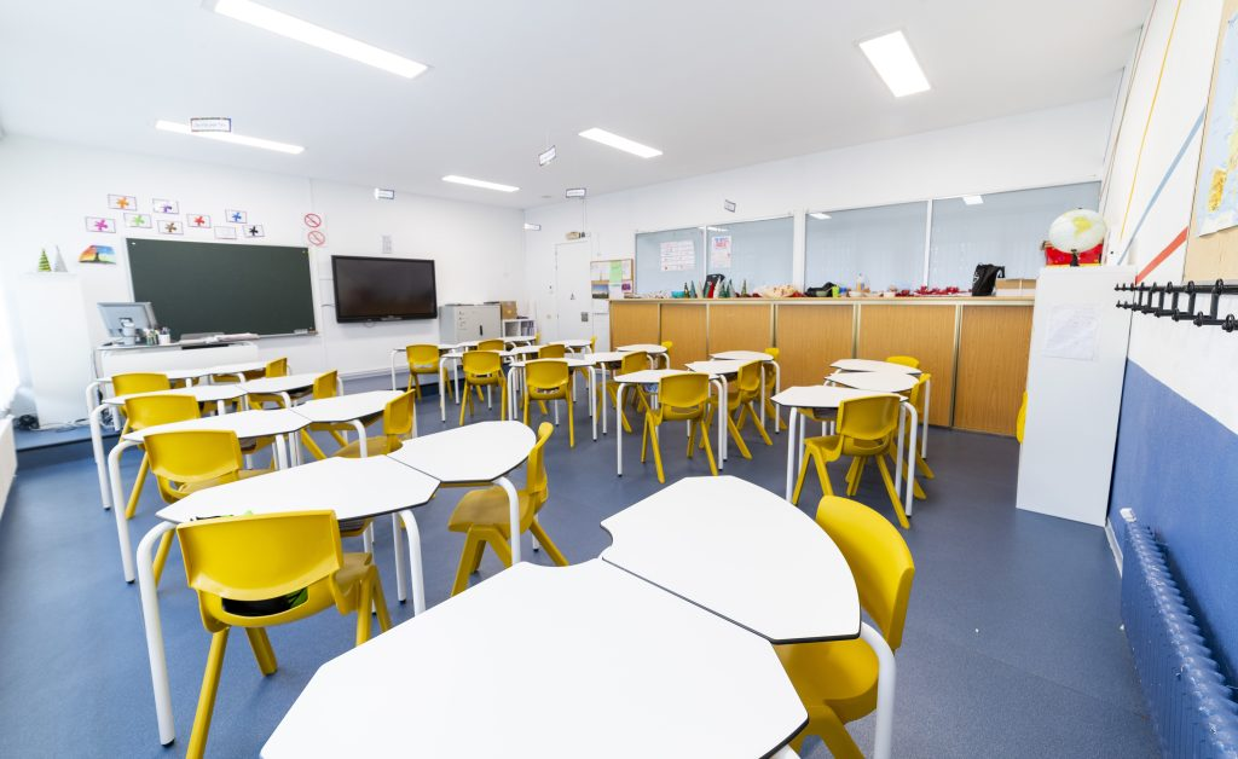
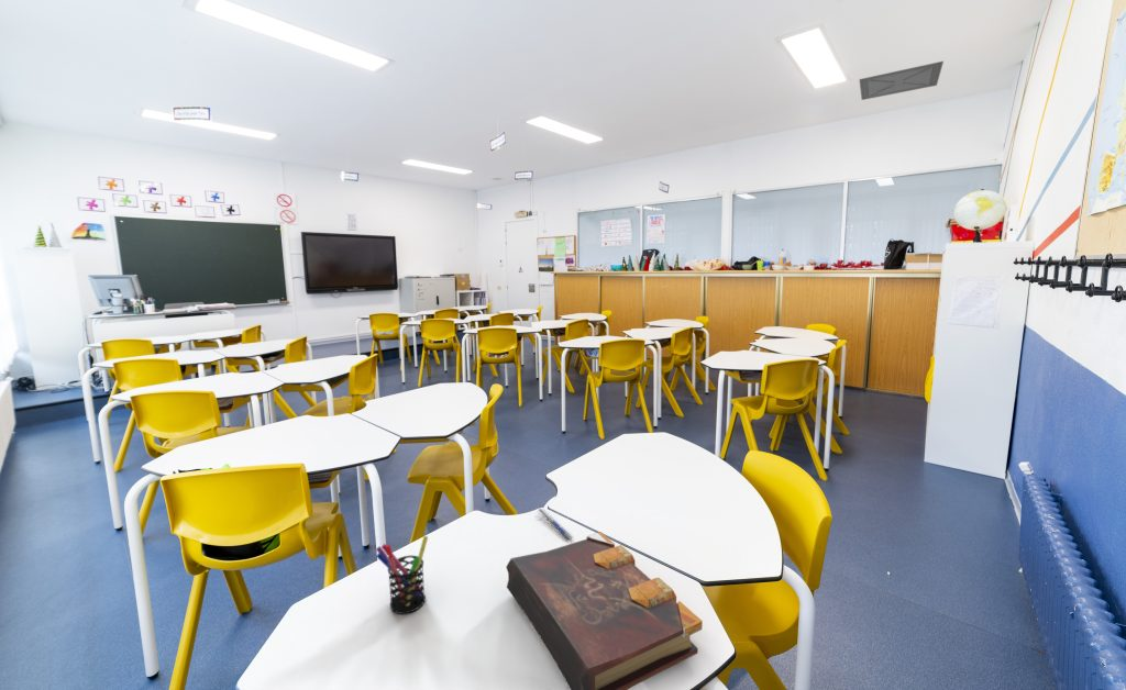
+ book [505,531,704,690]
+ pen [537,508,574,539]
+ ceiling vent [858,60,945,101]
+ pen holder [375,535,429,614]
